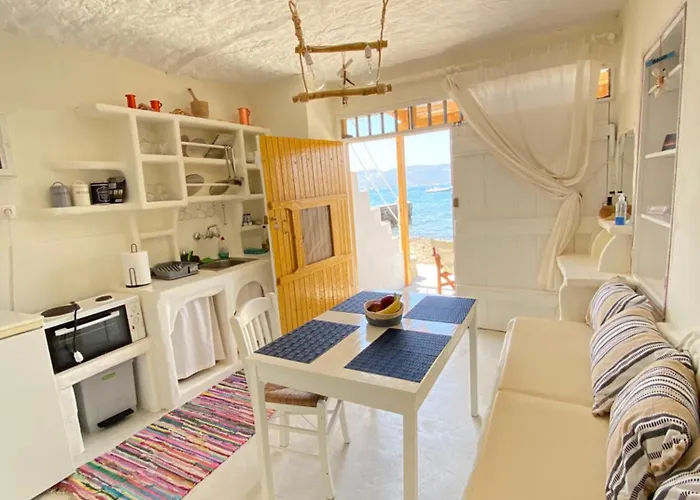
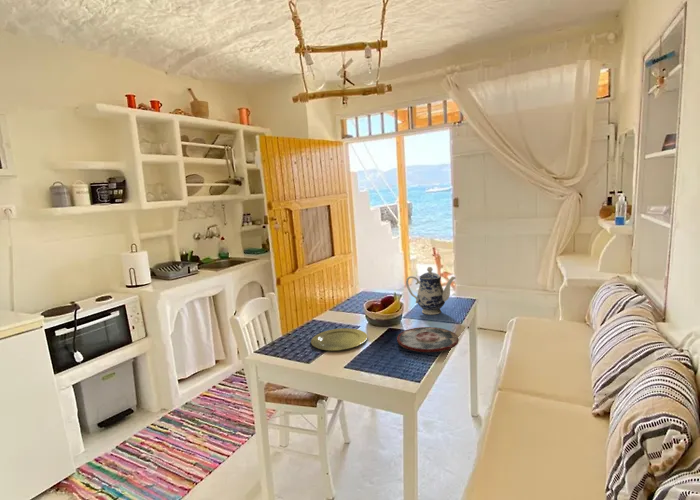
+ plate [396,326,460,353]
+ plate [310,327,368,352]
+ teapot [405,266,457,316]
